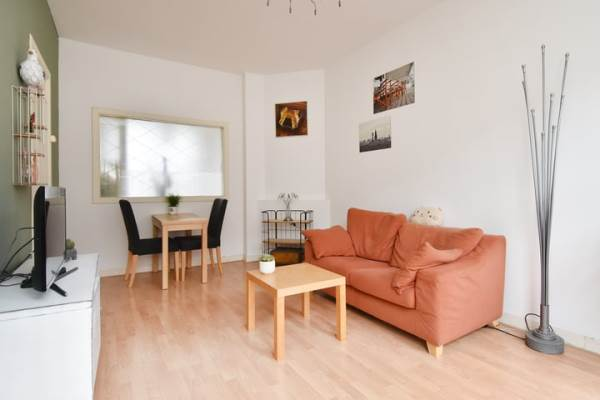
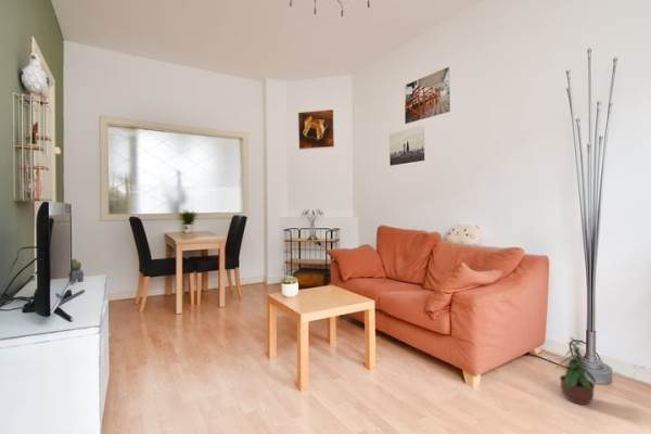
+ potted plant [553,335,597,406]
